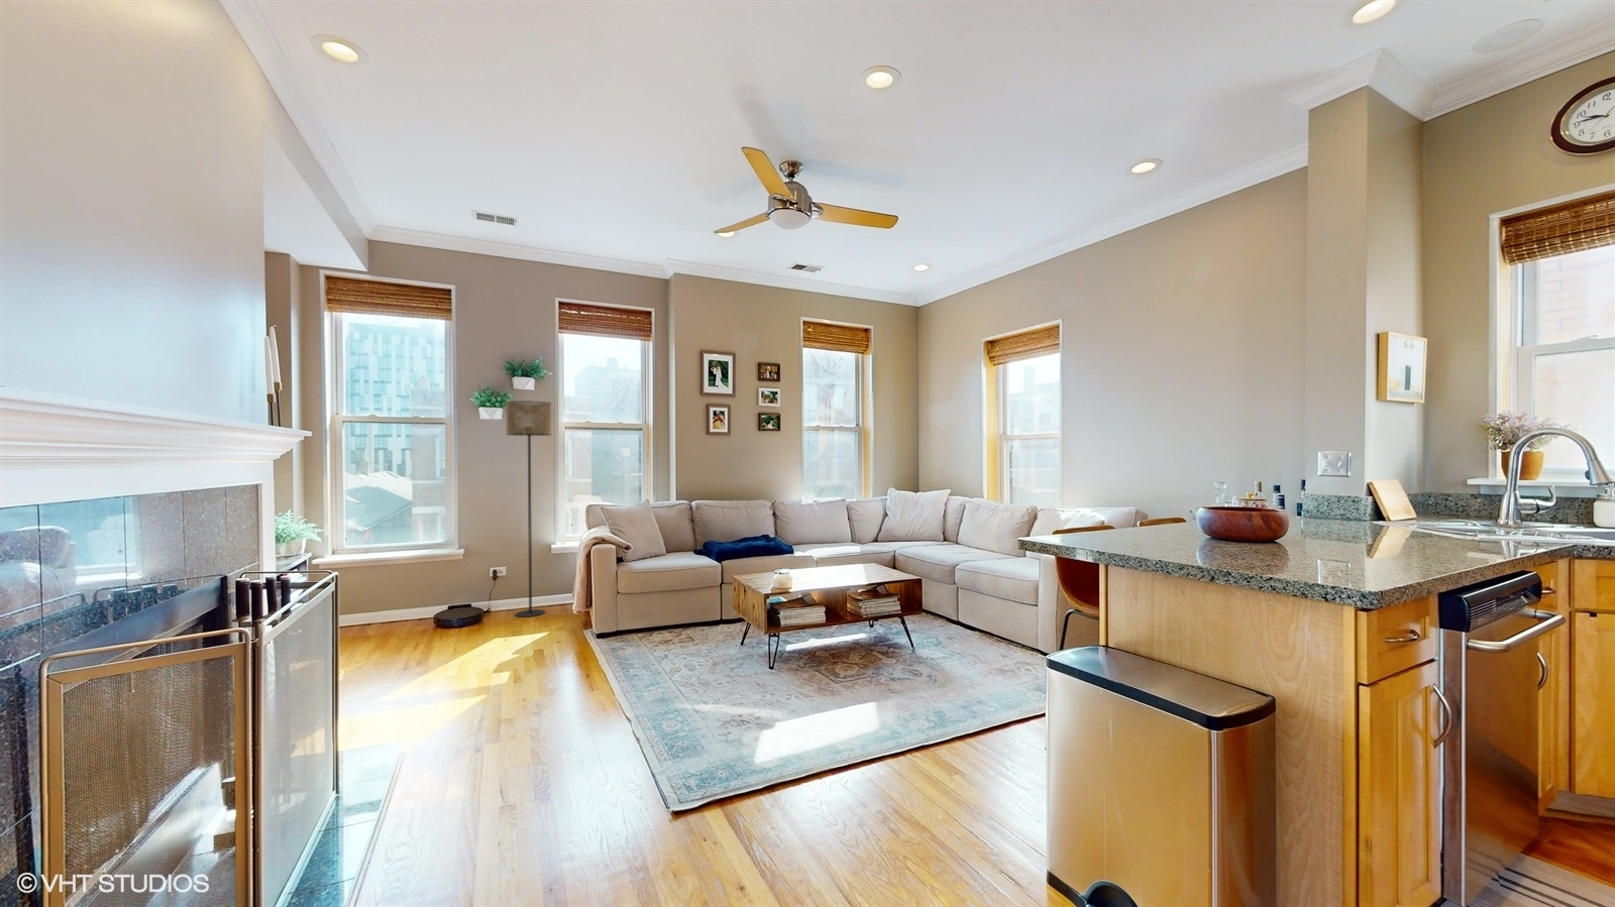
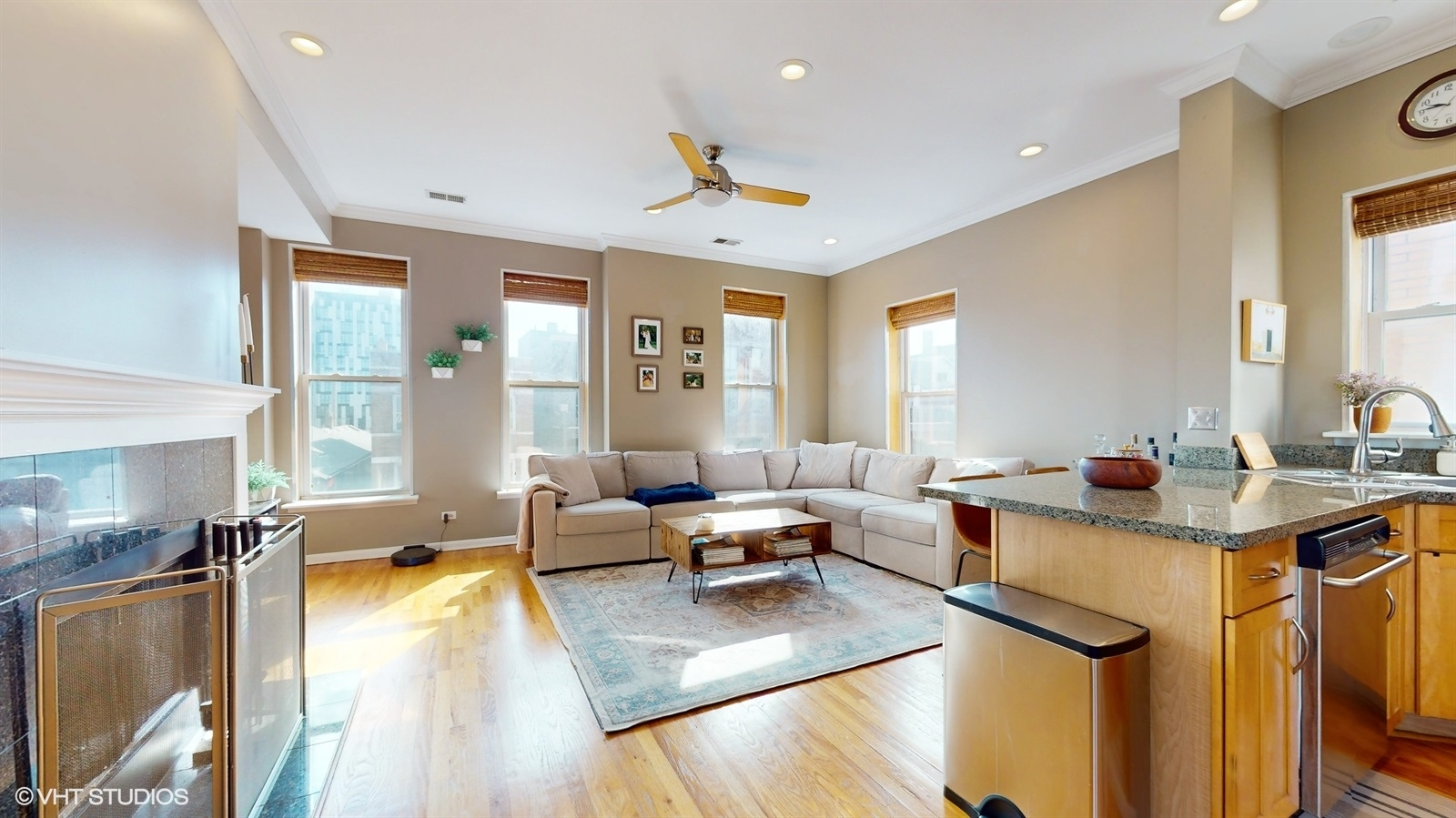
- floor lamp [505,399,552,619]
